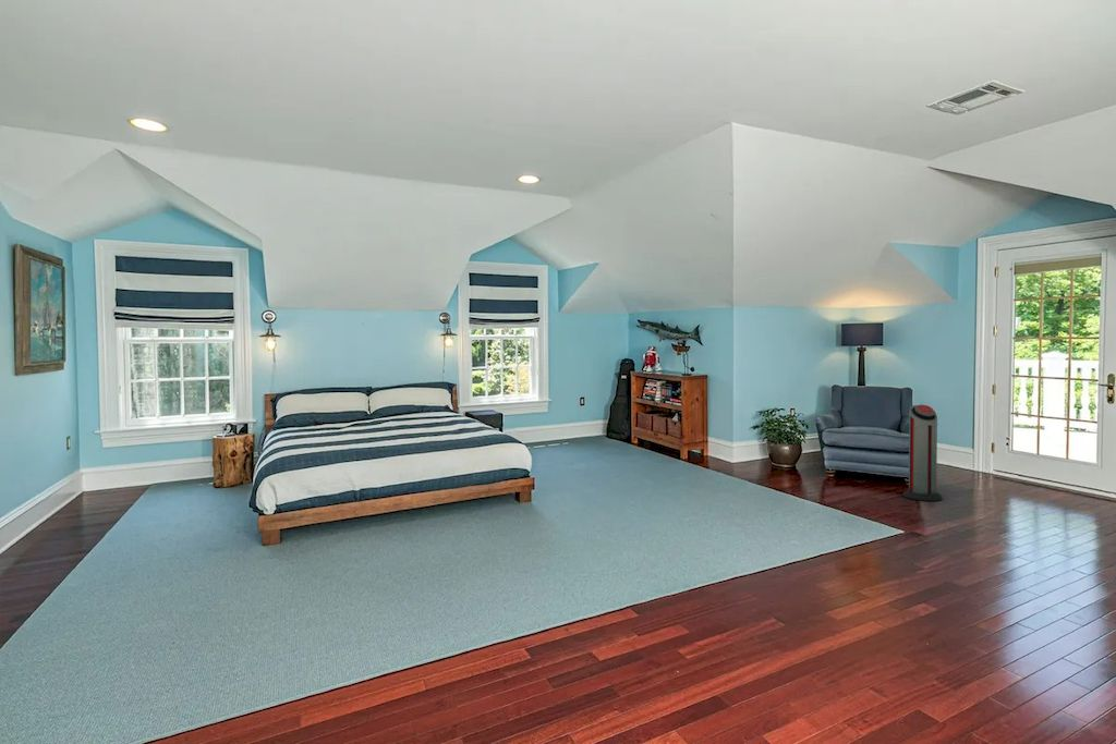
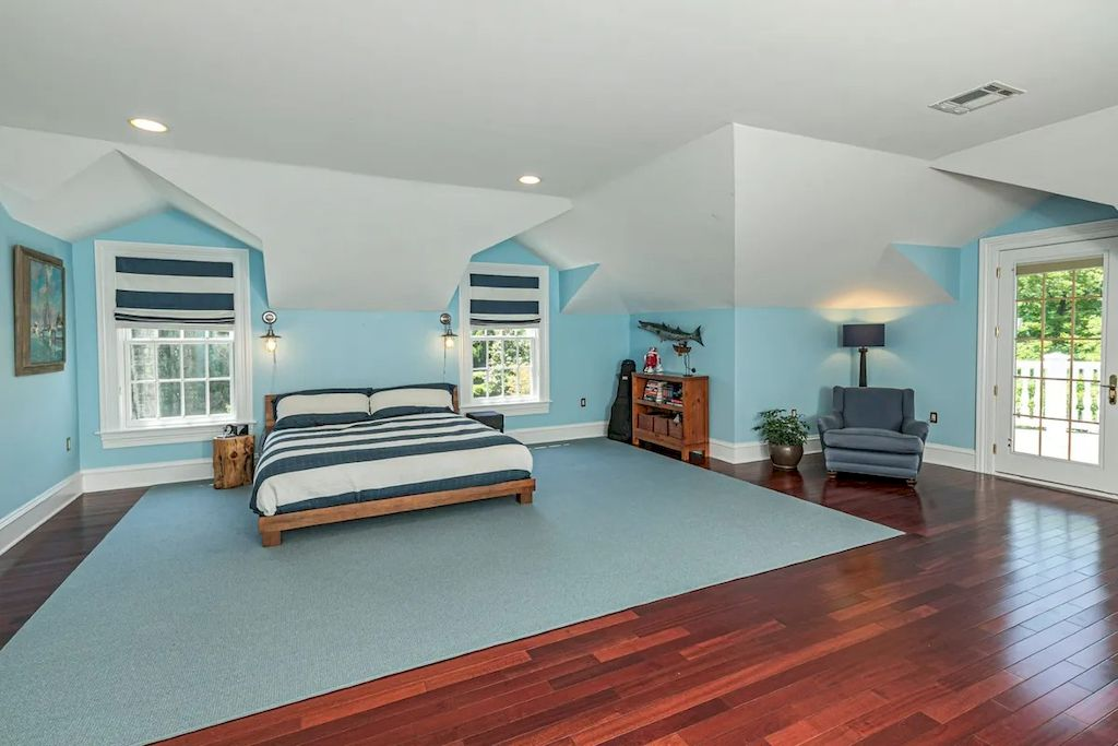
- air purifier [902,404,943,502]
